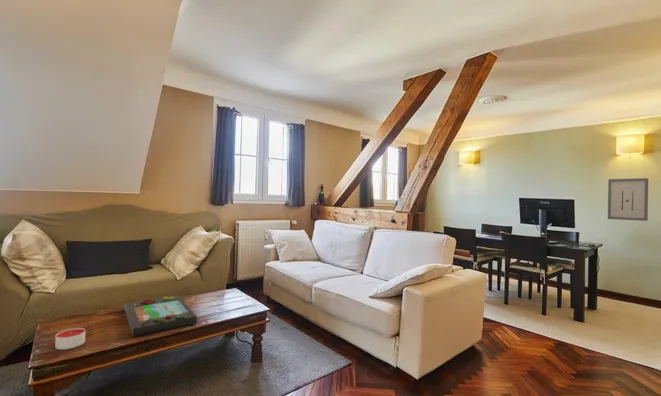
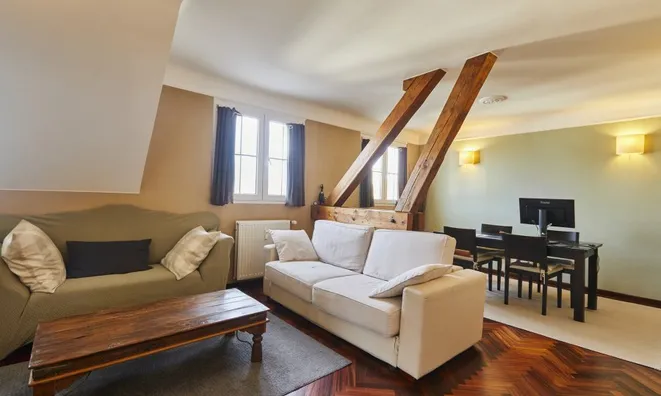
- candle [54,327,86,351]
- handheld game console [123,294,198,337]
- wall art [607,177,649,222]
